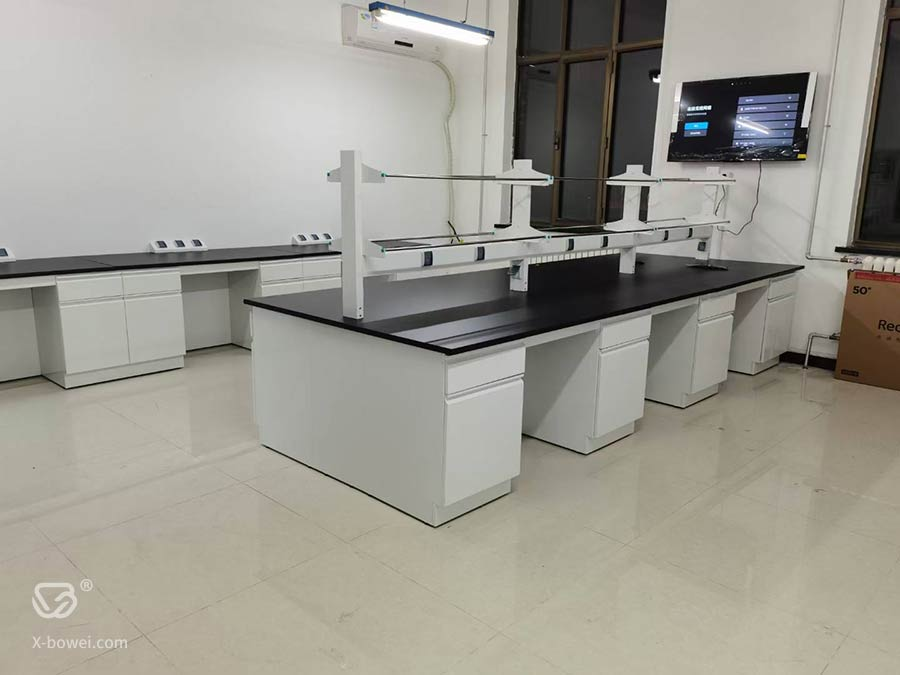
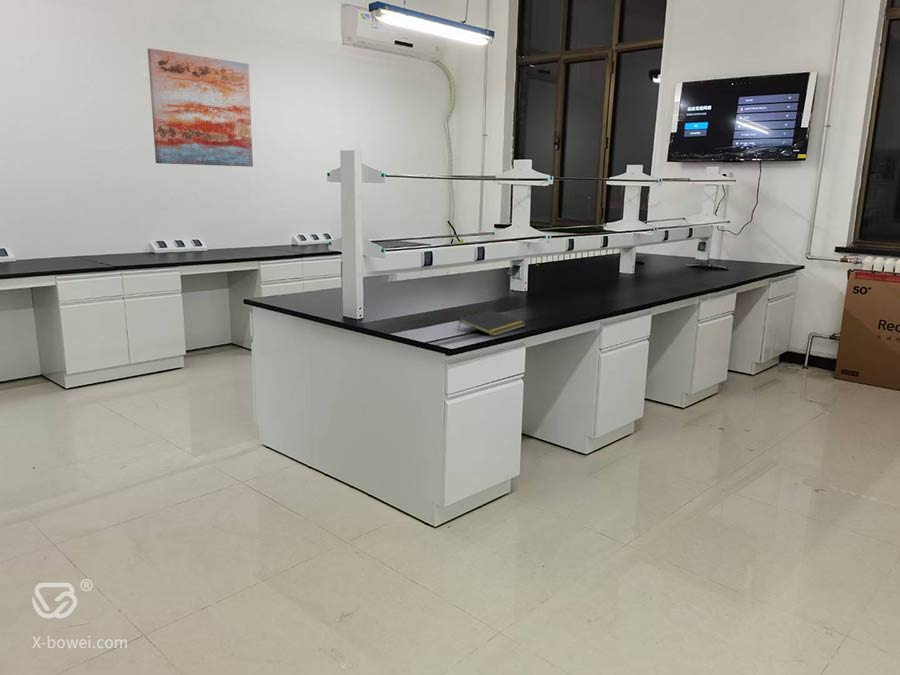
+ wall art [147,47,254,168]
+ notepad [457,309,527,337]
